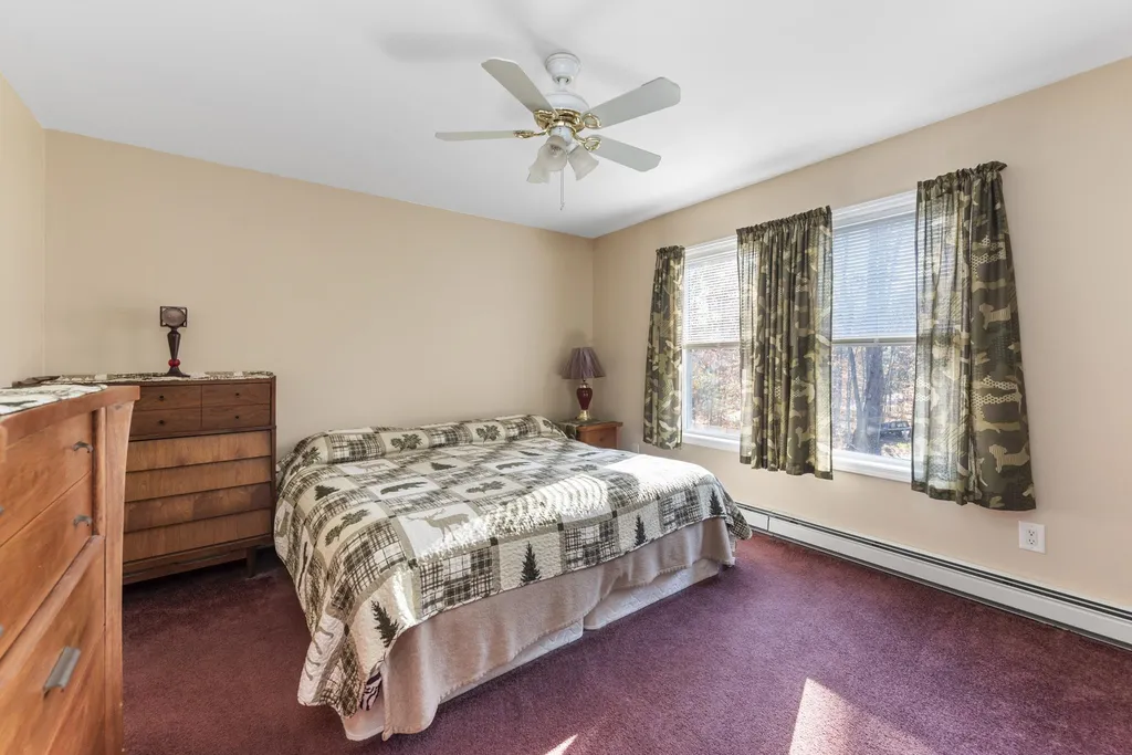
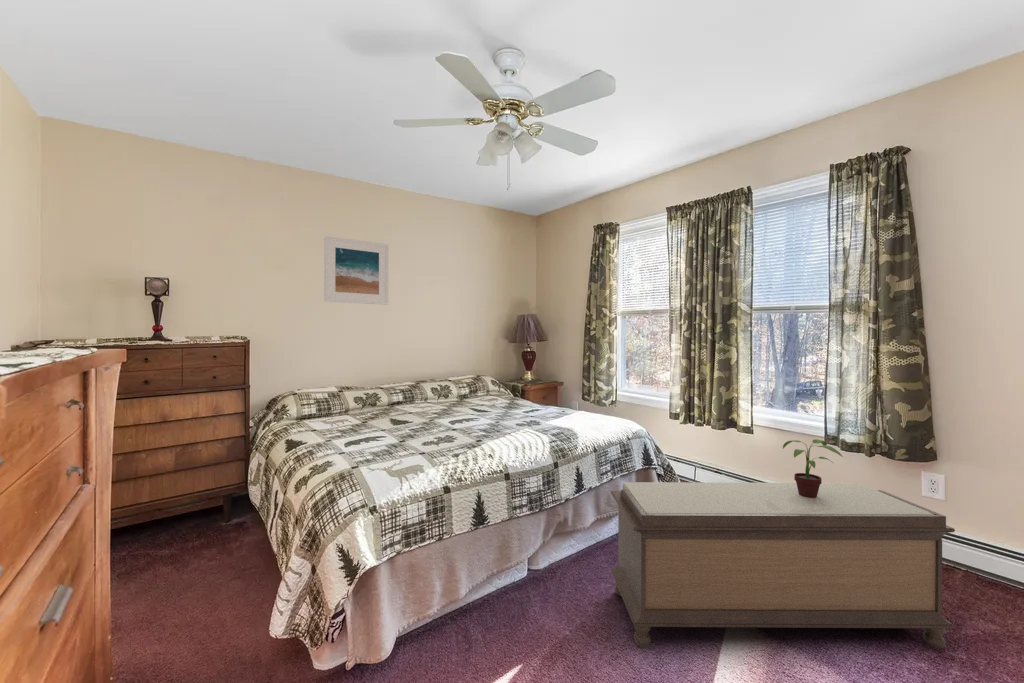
+ bench [610,481,956,649]
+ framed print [323,235,389,306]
+ potted plant [782,438,844,498]
